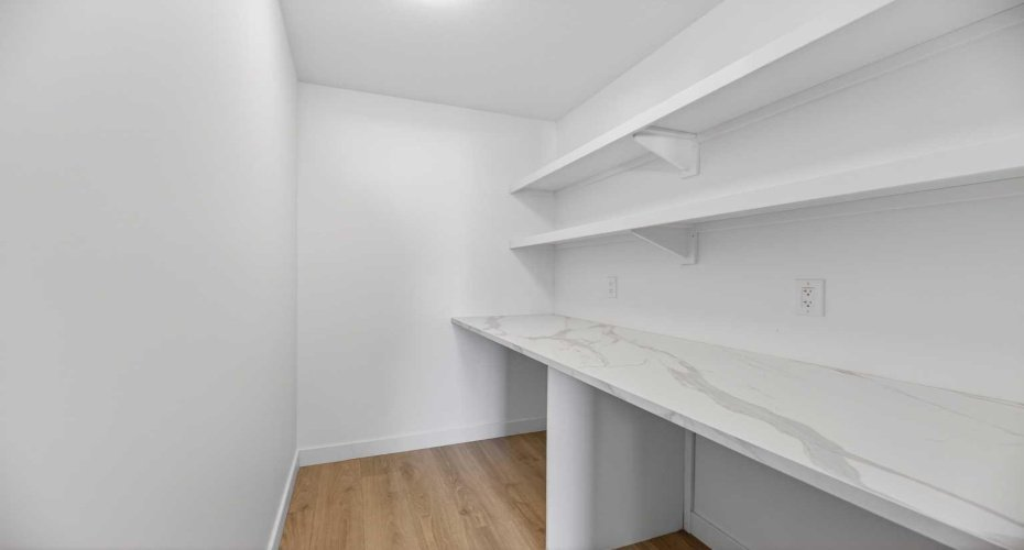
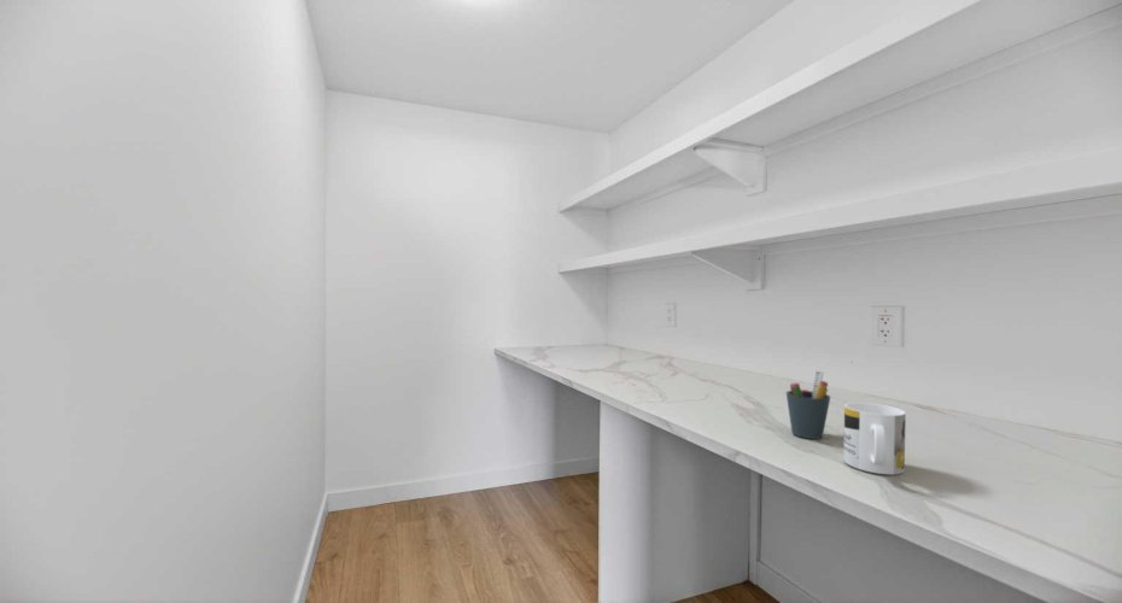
+ pen holder [785,370,831,440]
+ mug [842,402,907,475]
